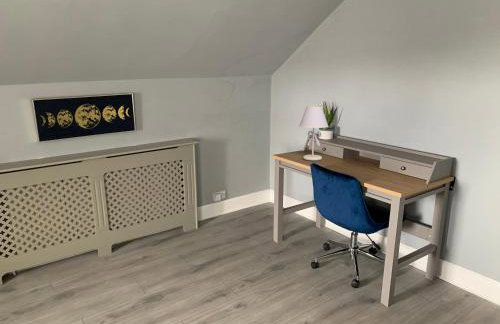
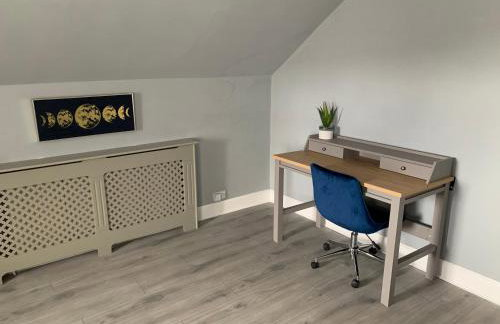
- table lamp [298,105,329,161]
